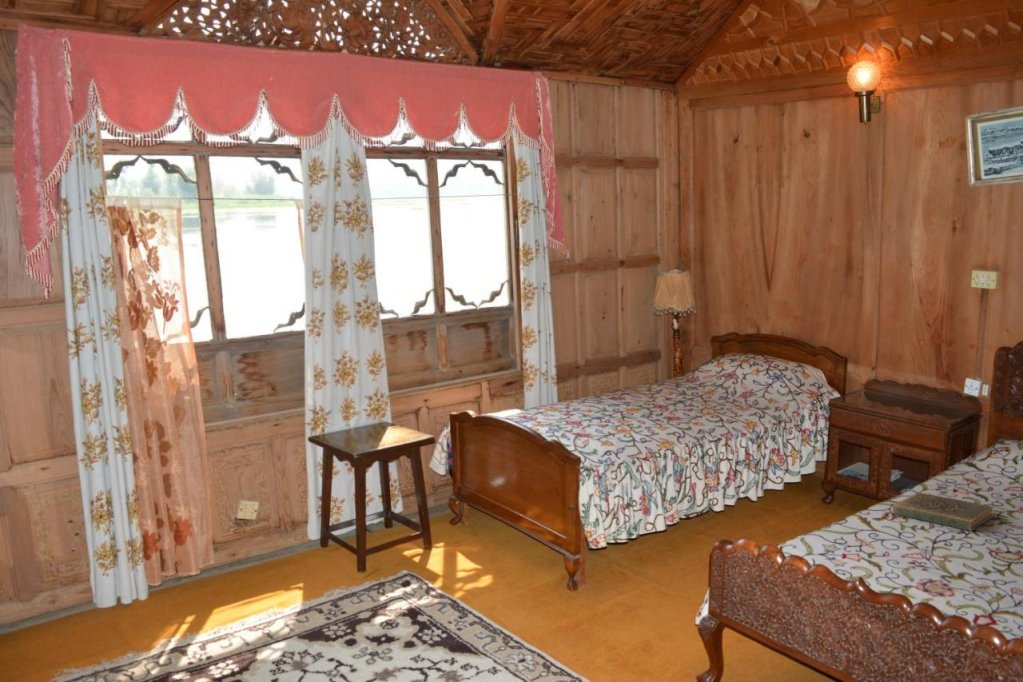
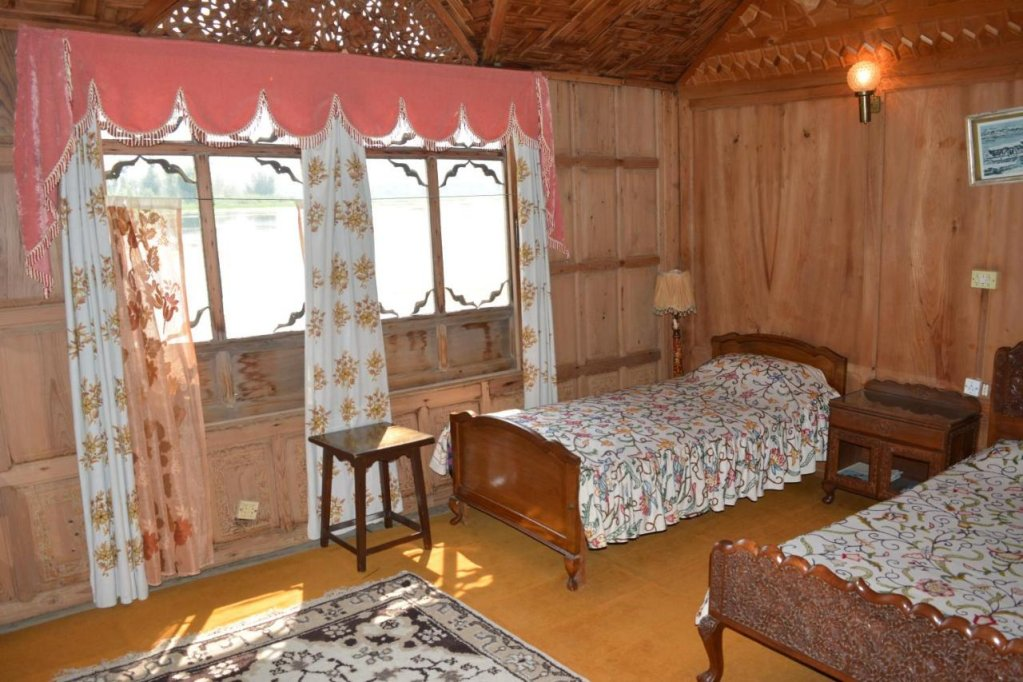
- book [892,491,996,532]
